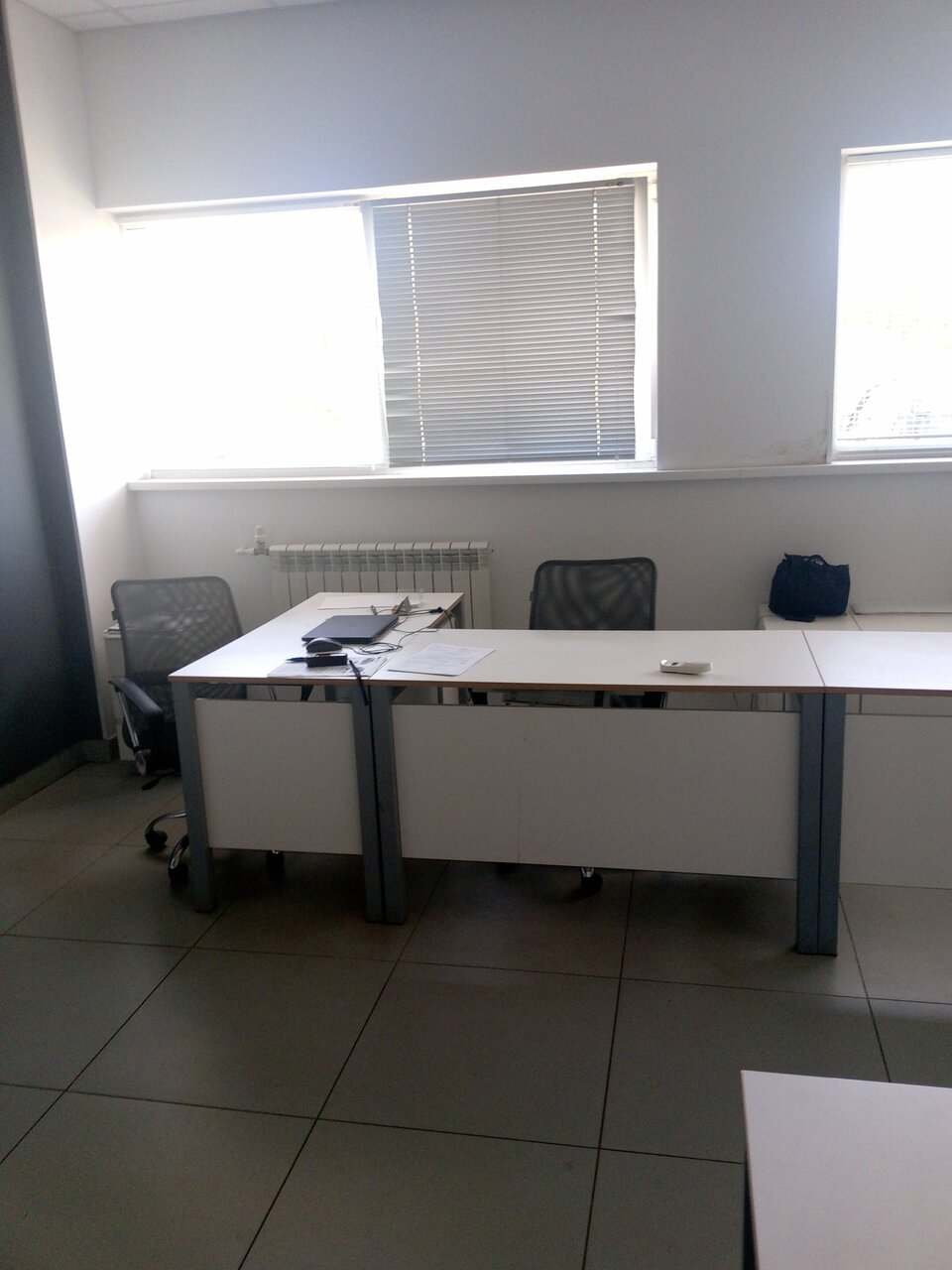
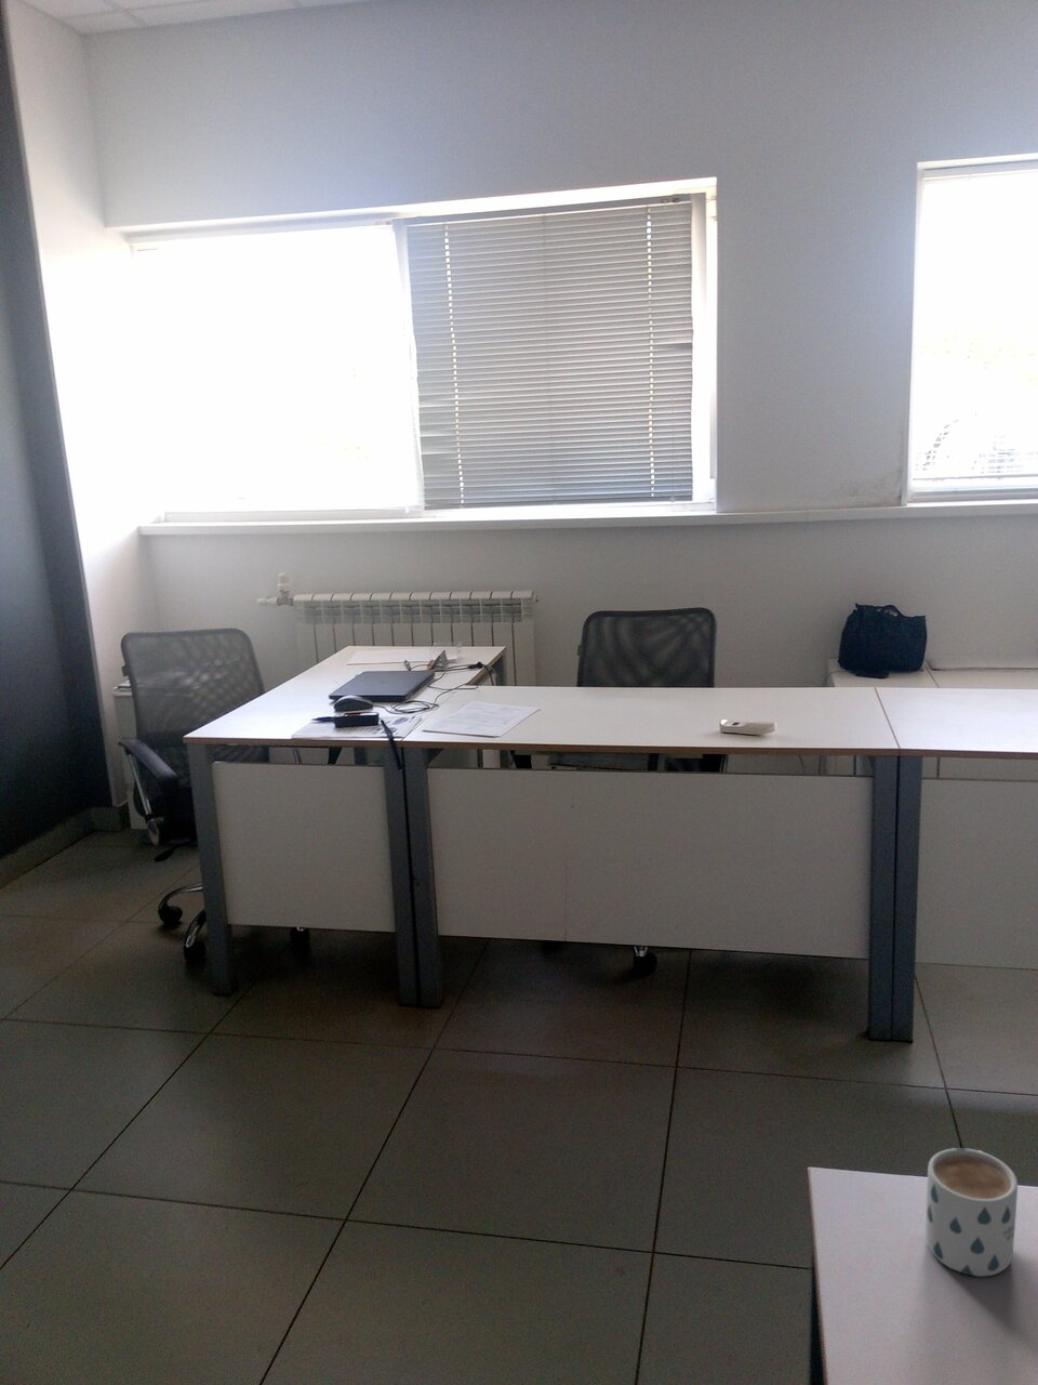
+ mug [925,1147,1018,1278]
